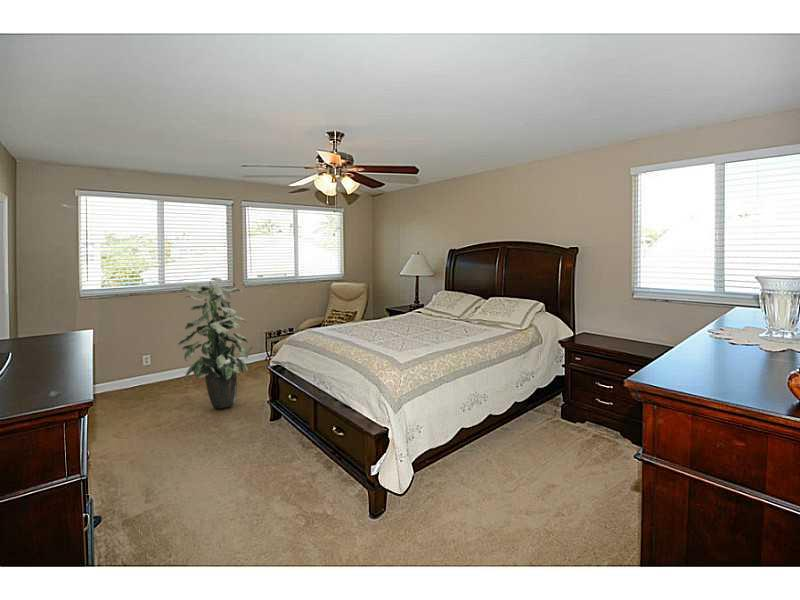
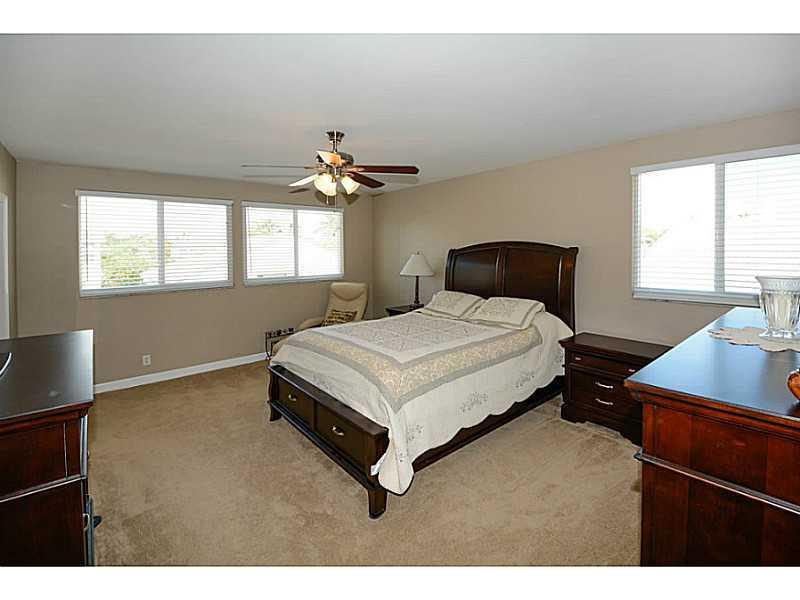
- indoor plant [177,277,254,409]
